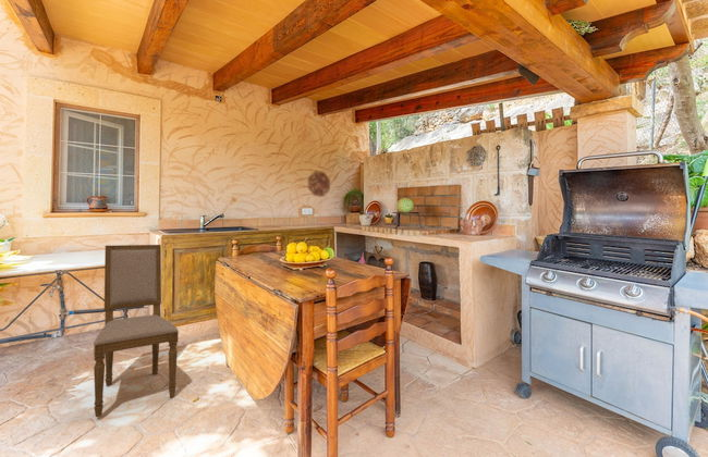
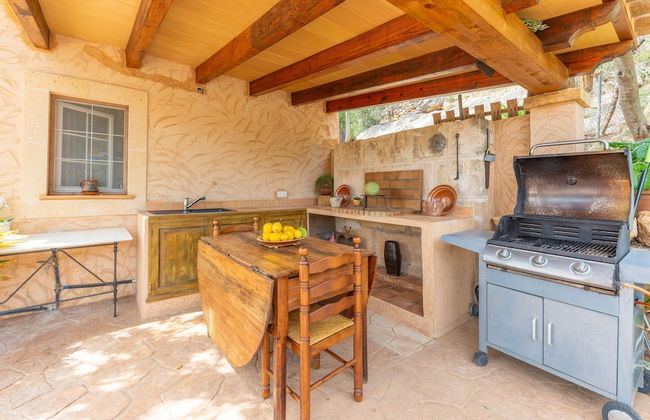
- dining chair [93,244,180,418]
- decorative platter [307,170,331,198]
